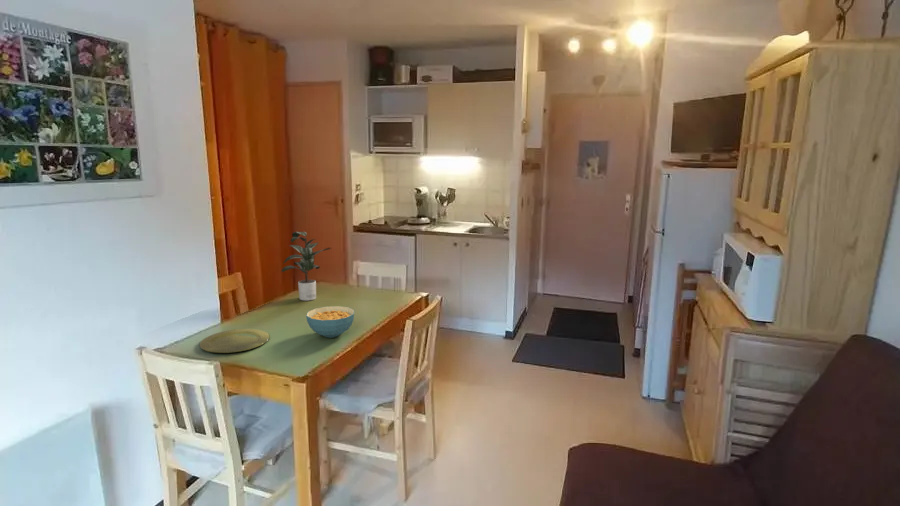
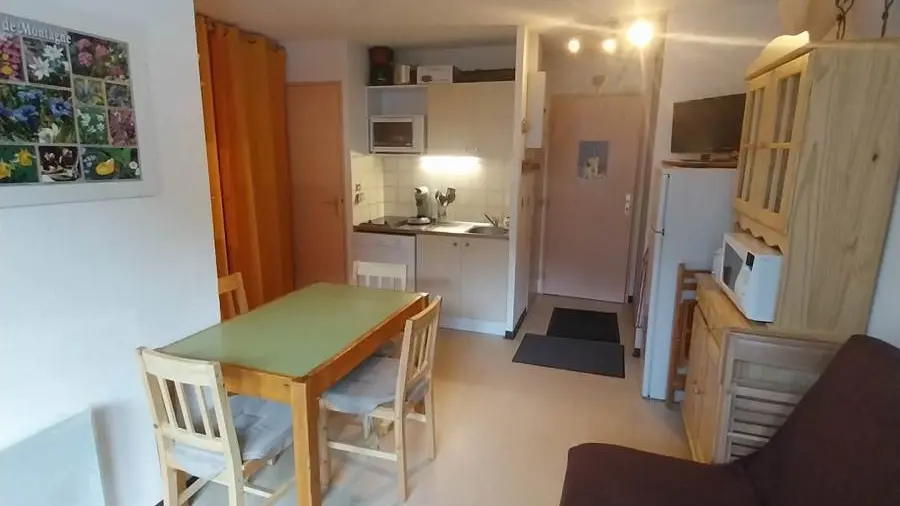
- potted plant [280,231,332,302]
- cereal bowl [305,305,355,338]
- plate [199,328,270,354]
